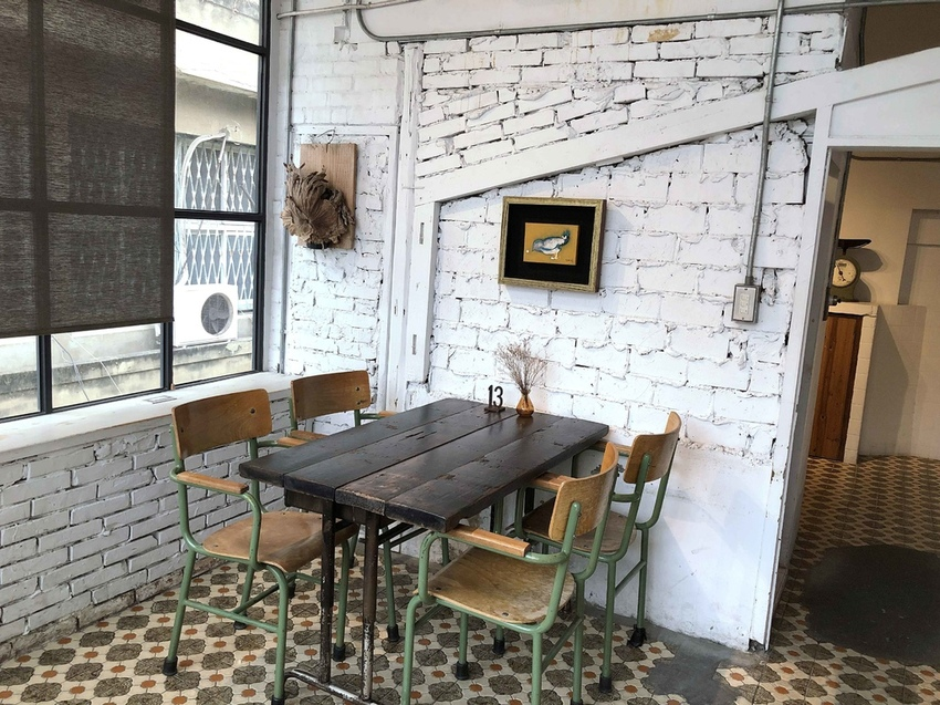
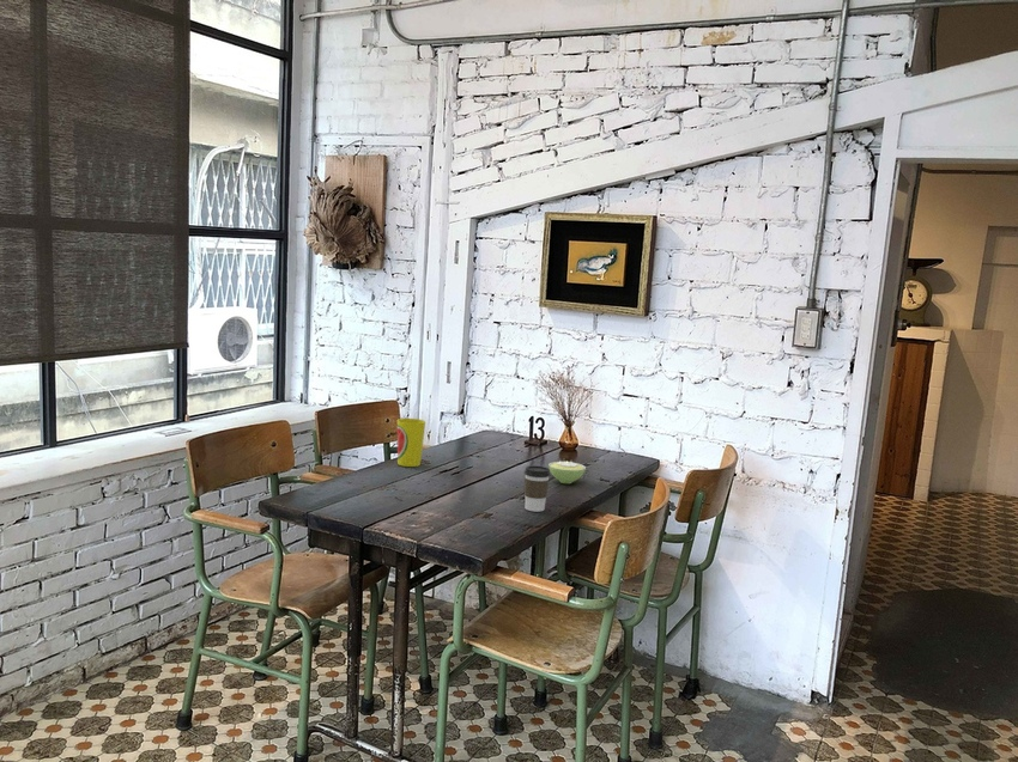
+ sugar bowl [547,459,587,484]
+ cup [396,417,426,468]
+ coffee cup [523,464,552,513]
